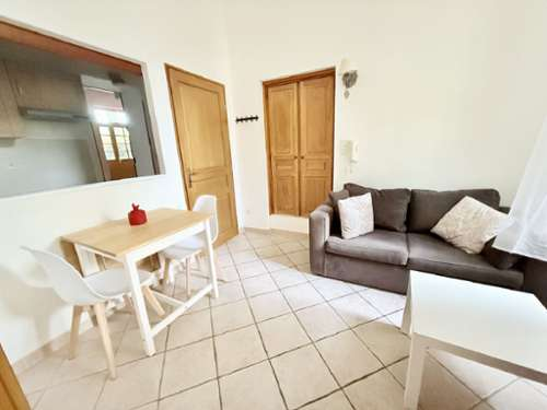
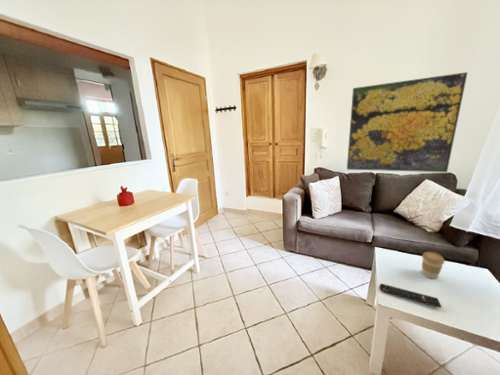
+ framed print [346,71,469,173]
+ remote control [379,283,442,308]
+ coffee cup [421,251,445,280]
